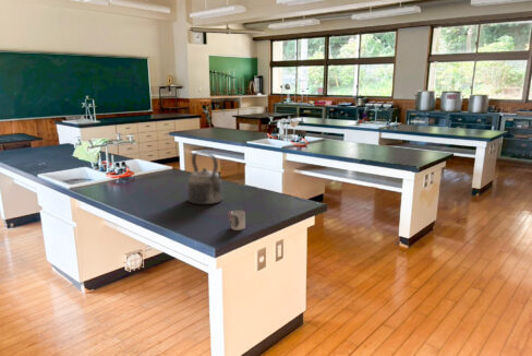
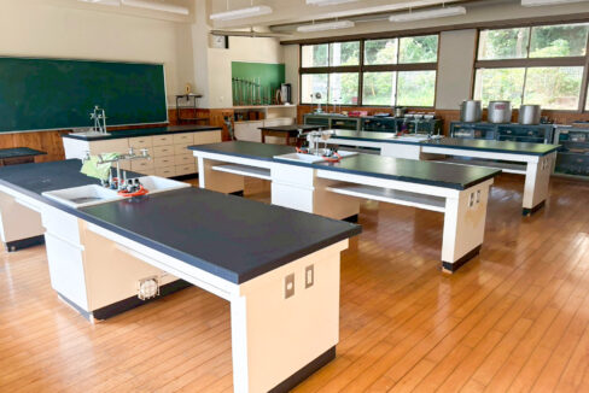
- cup [227,210,246,232]
- kettle [186,151,225,205]
